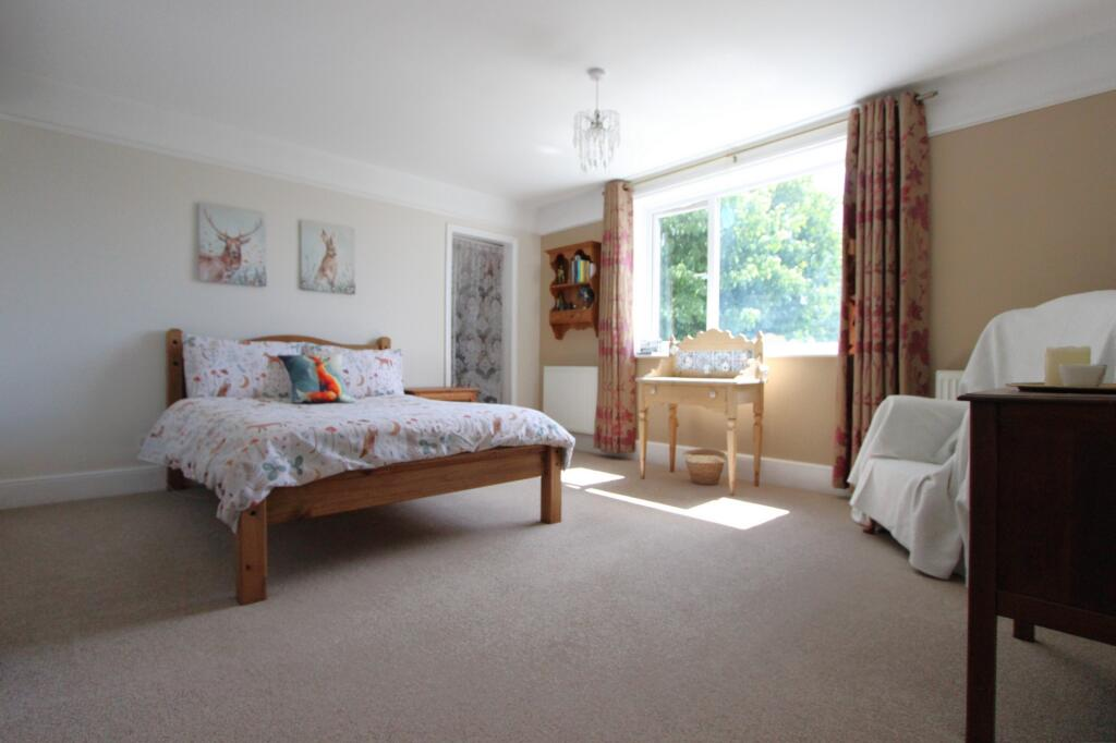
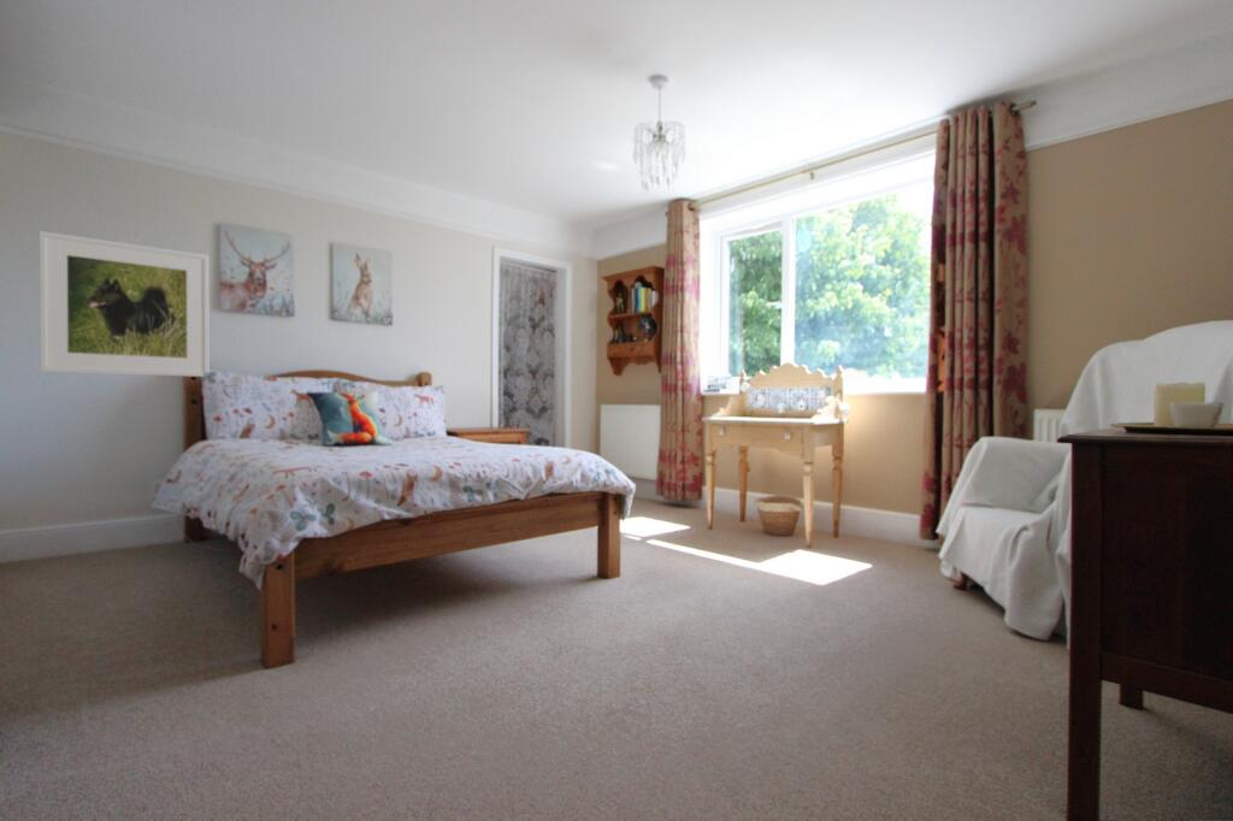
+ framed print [37,230,211,378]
